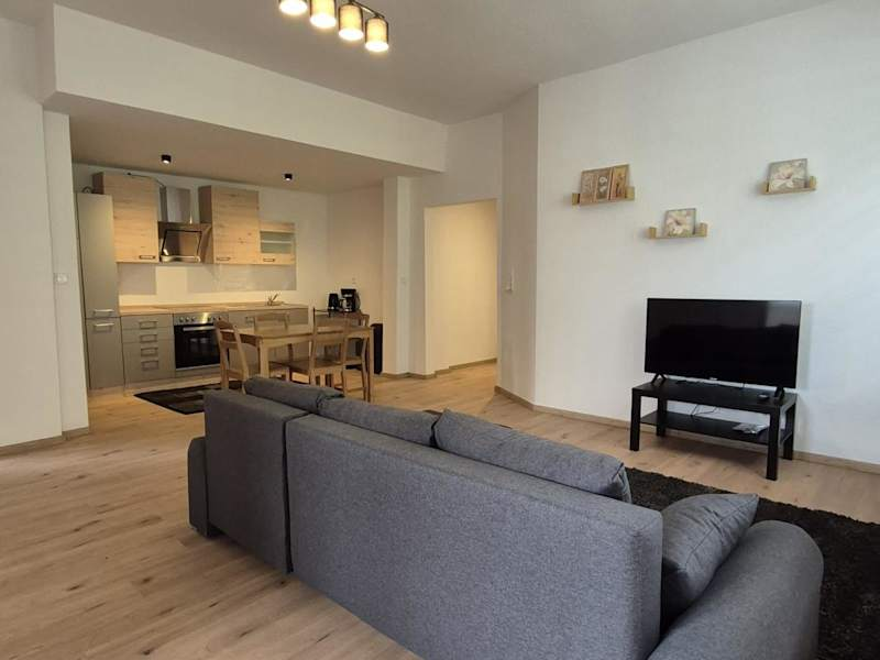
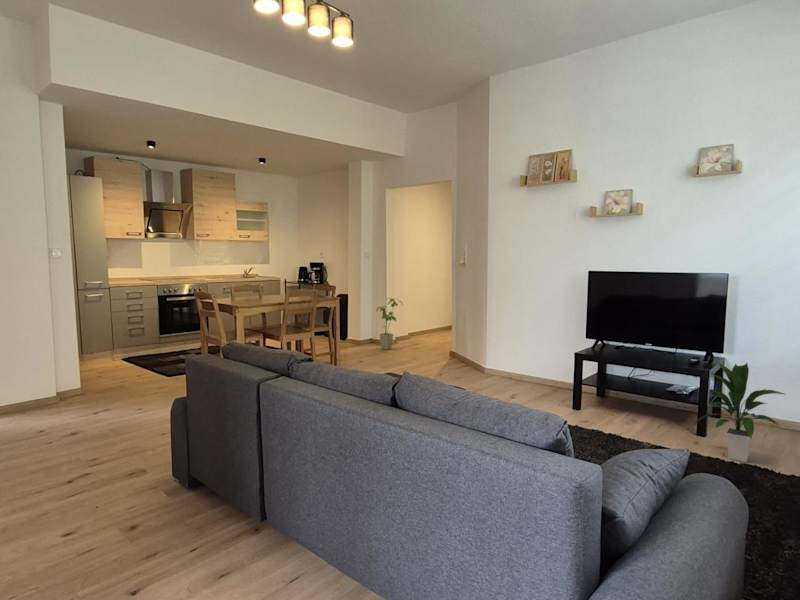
+ indoor plant [691,362,785,463]
+ house plant [375,297,404,350]
